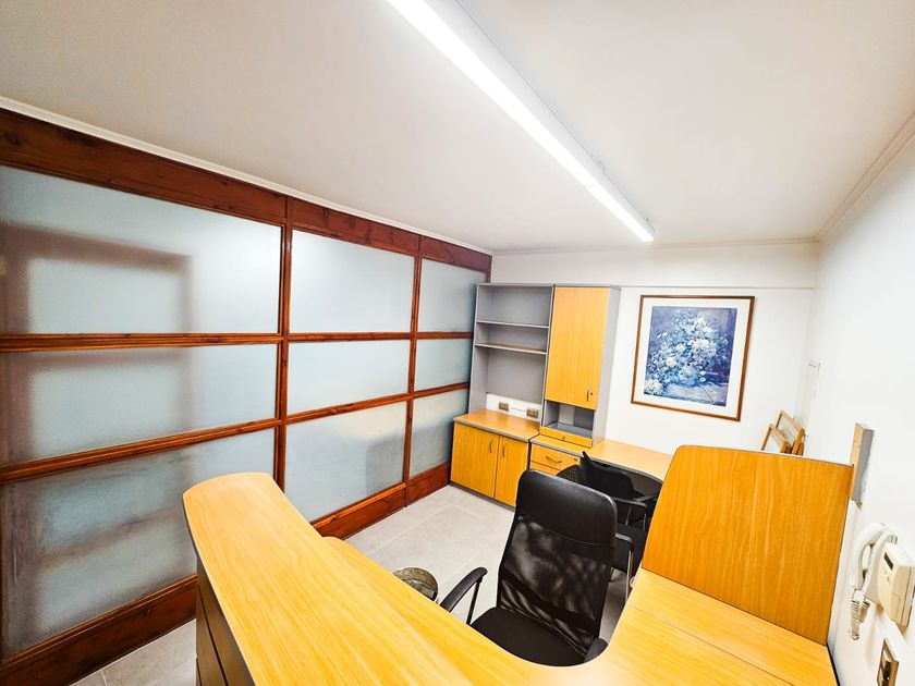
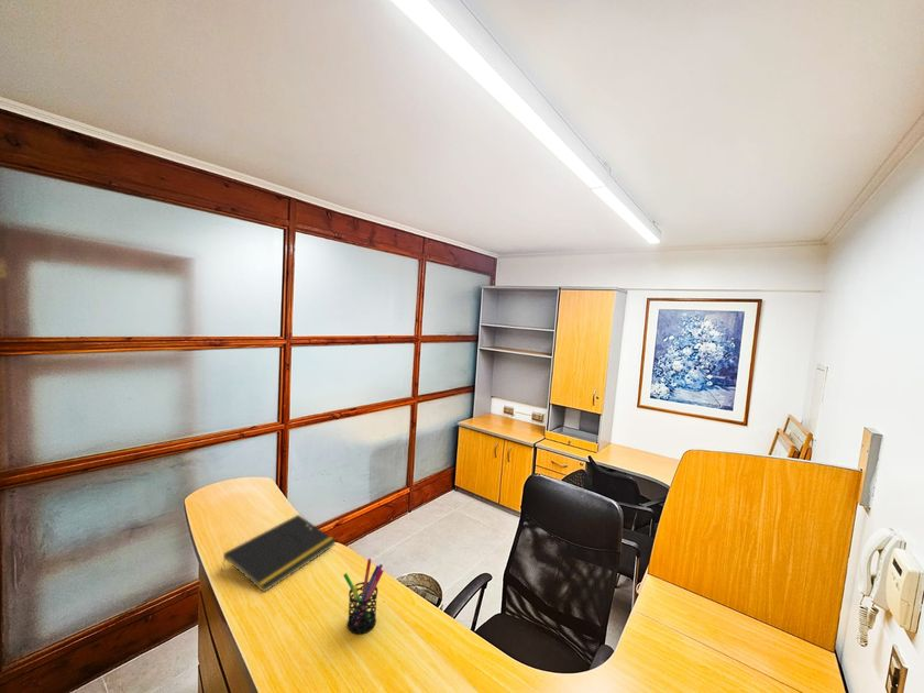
+ pen holder [342,558,385,636]
+ notepad [220,514,338,593]
